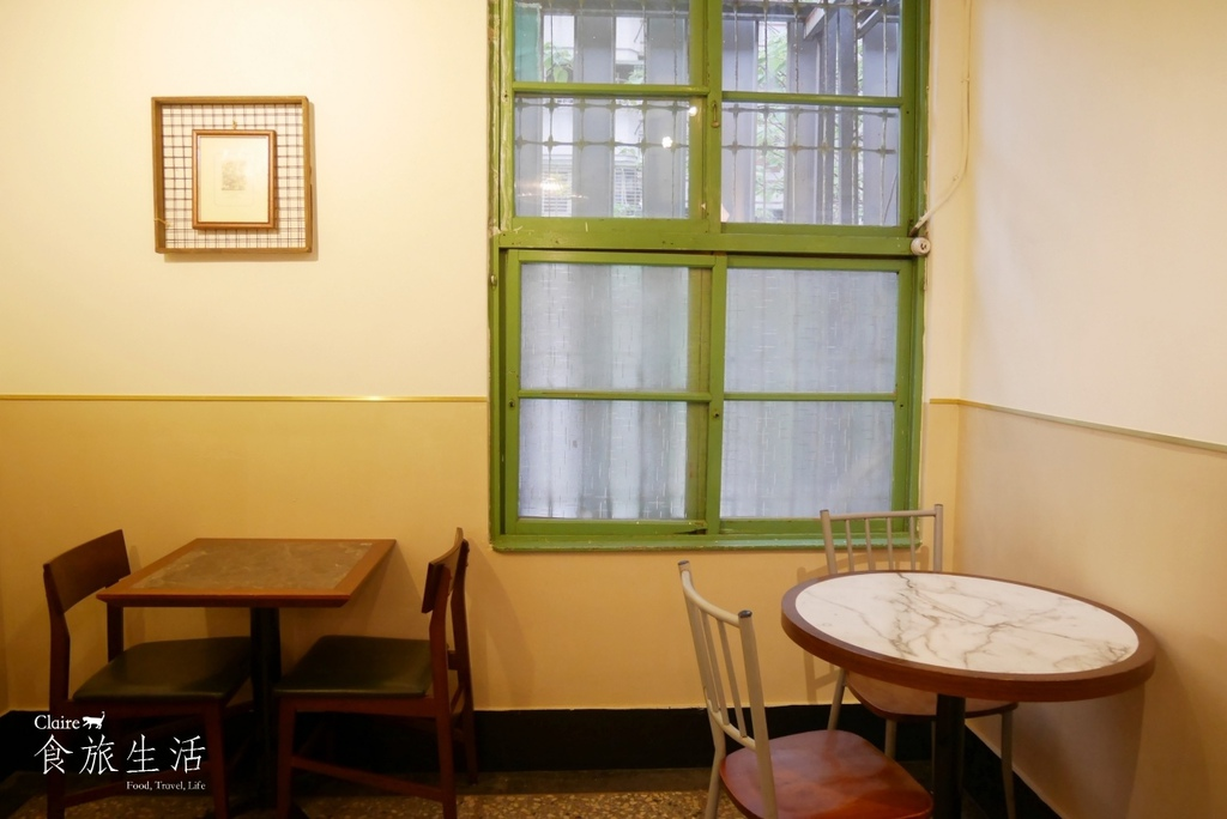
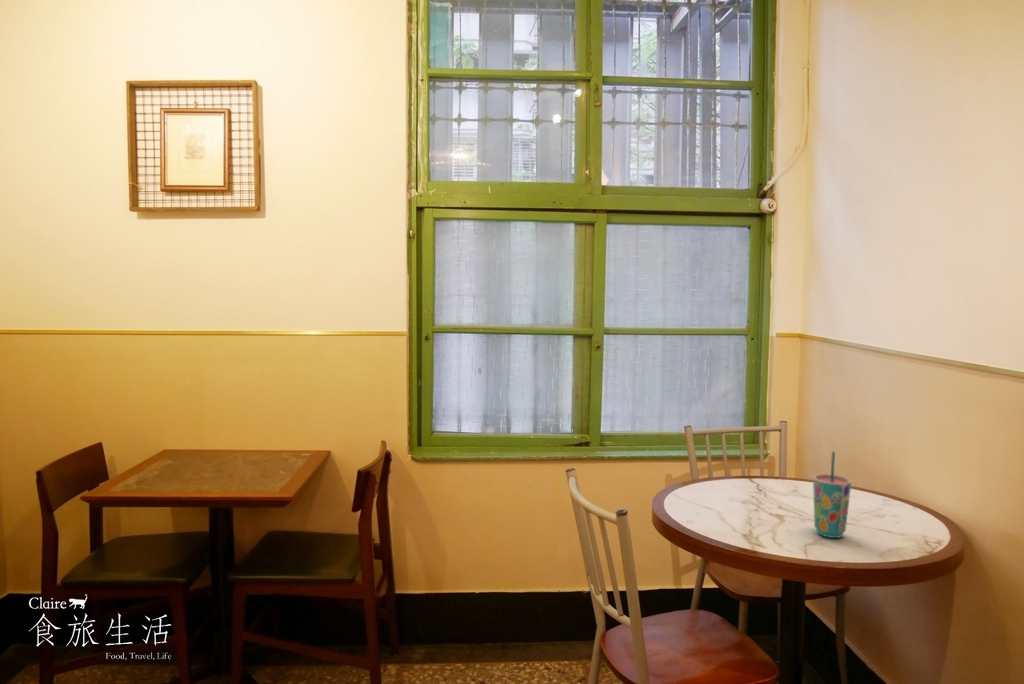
+ cup [812,451,852,539]
